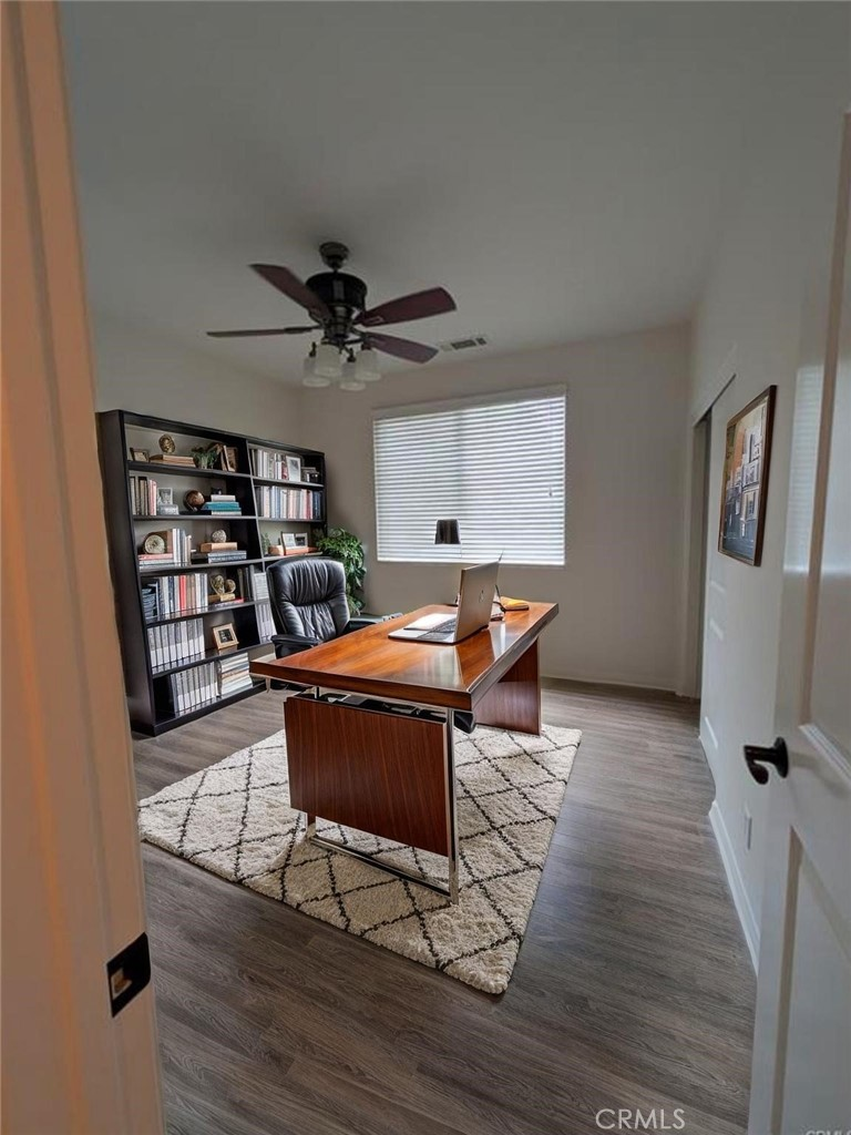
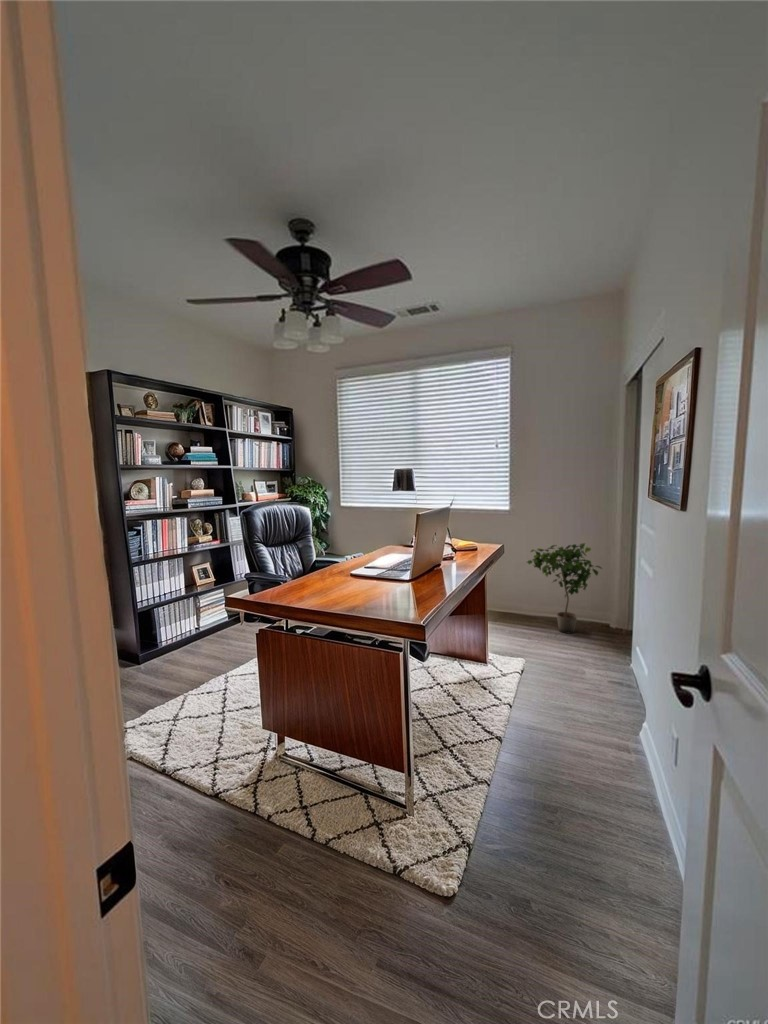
+ potted plant [526,542,603,634]
